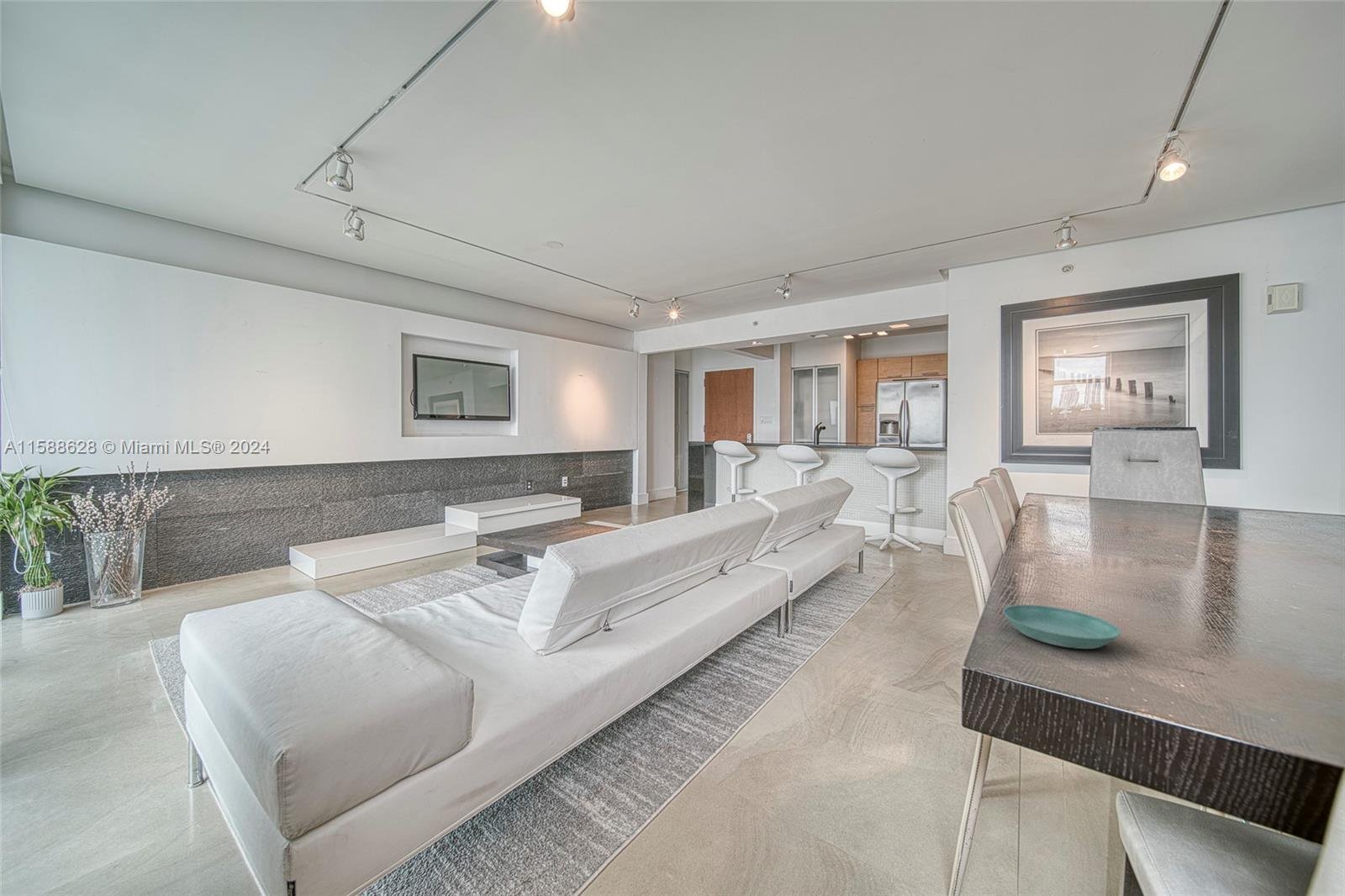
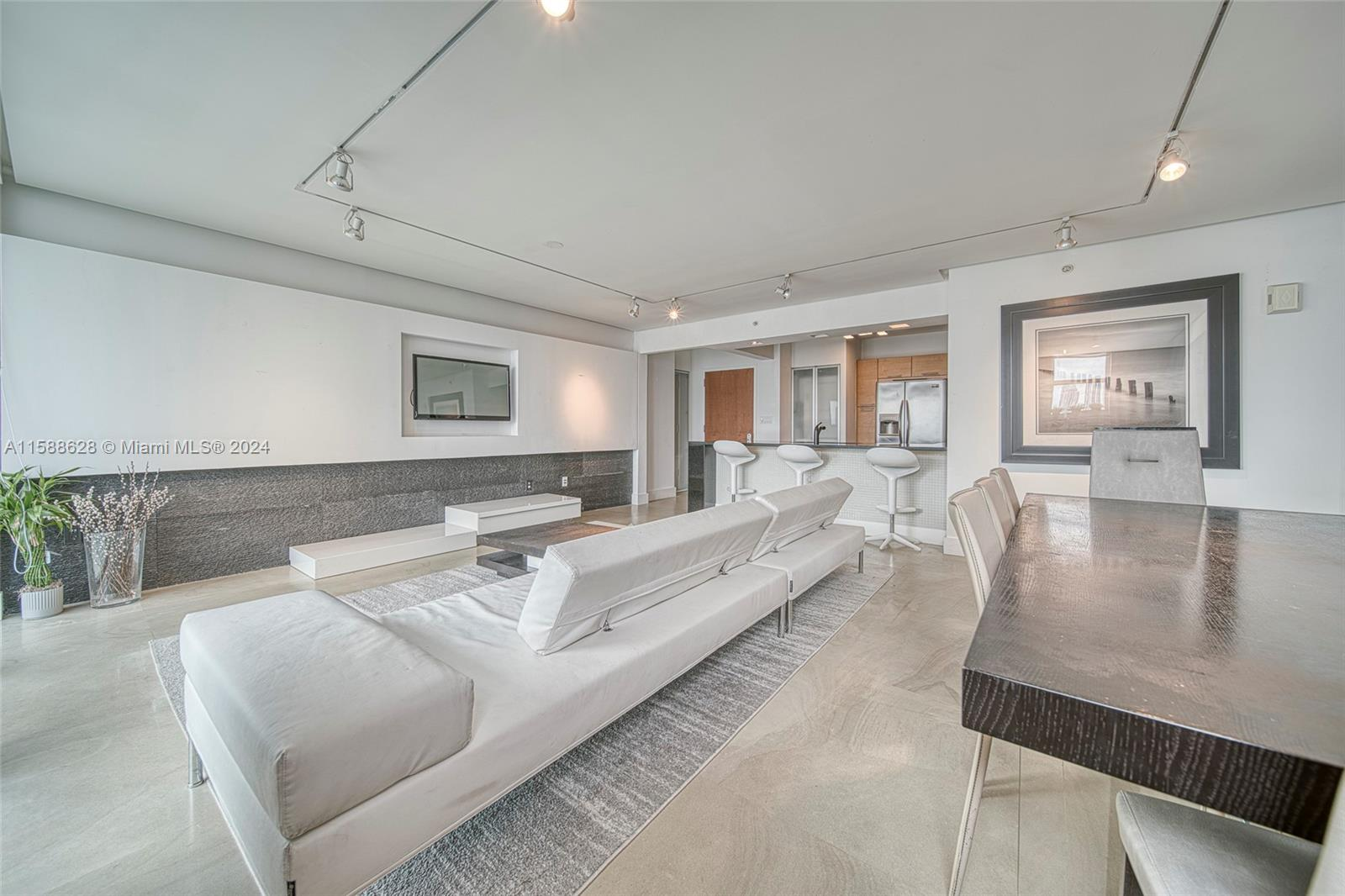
- saucer [1002,604,1121,650]
